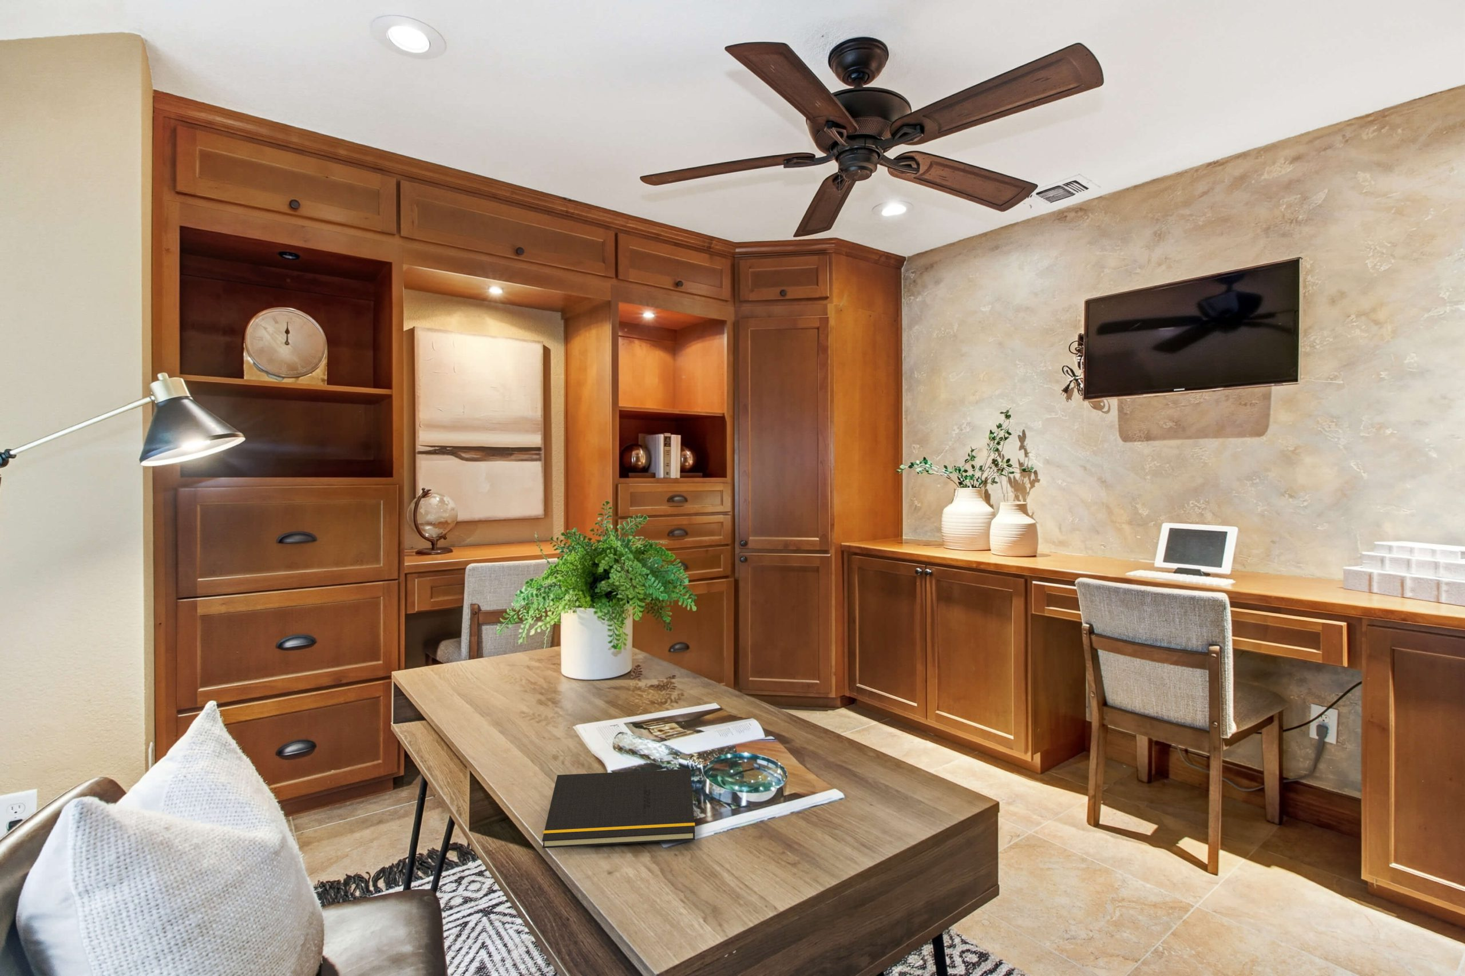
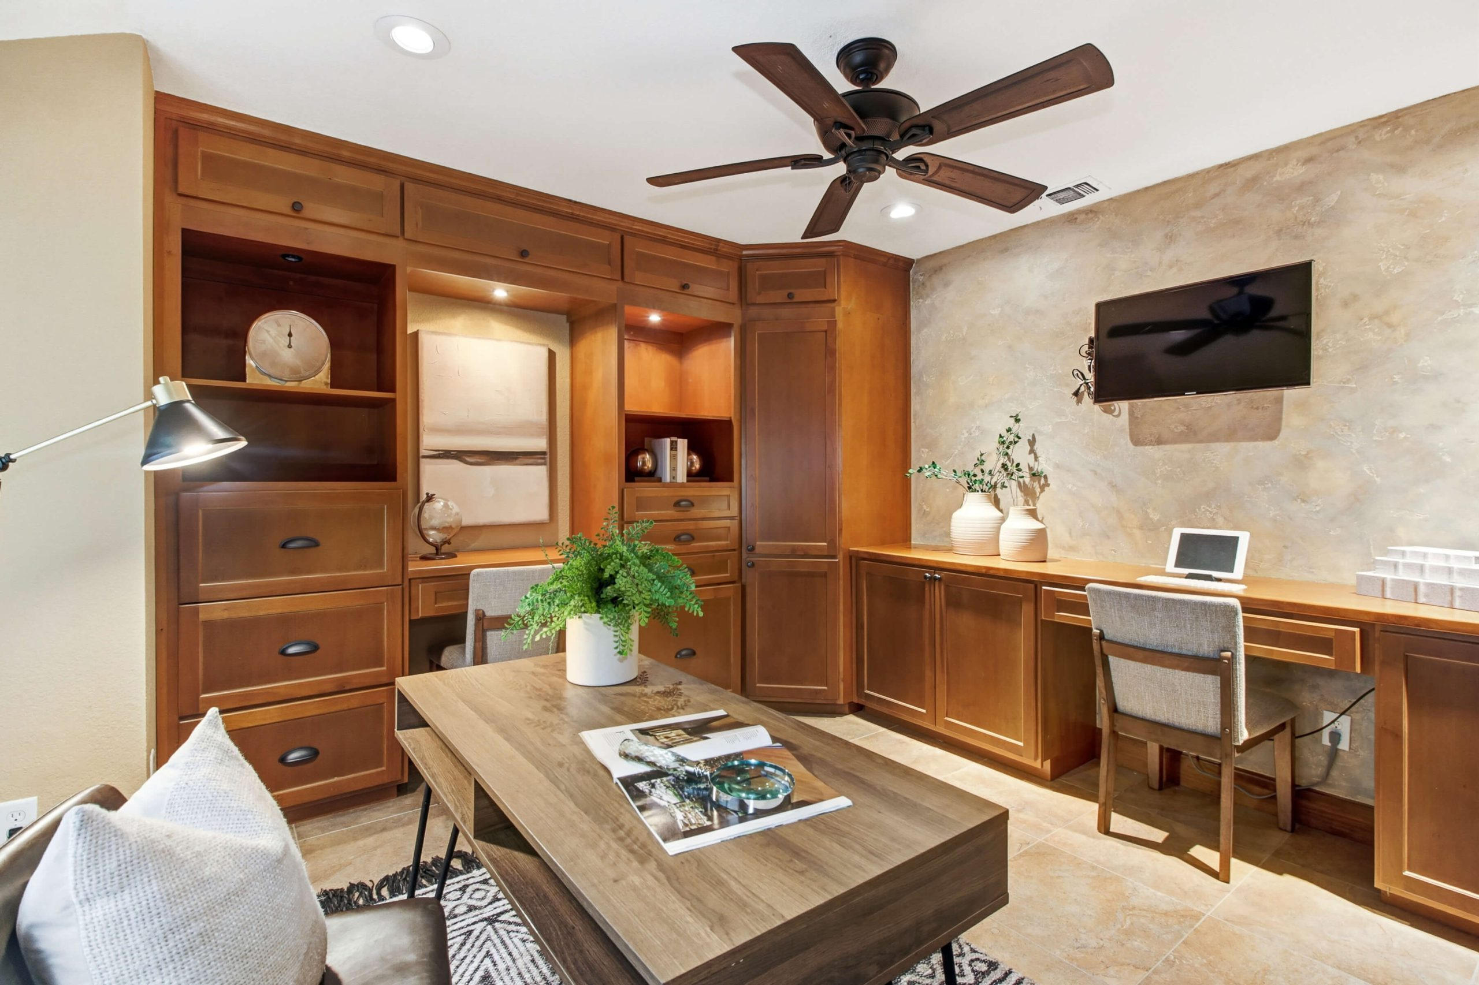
- notepad [541,768,695,849]
